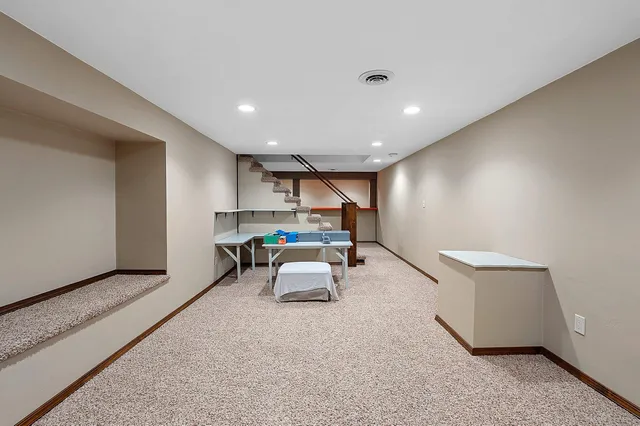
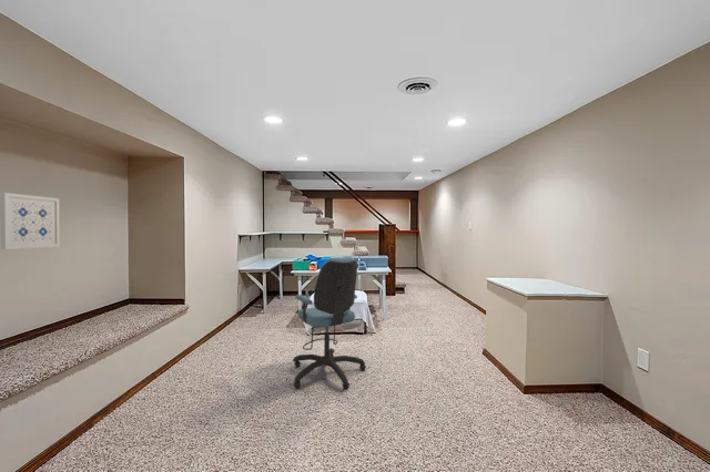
+ wall art [0,192,61,250]
+ office chair [292,256,367,390]
